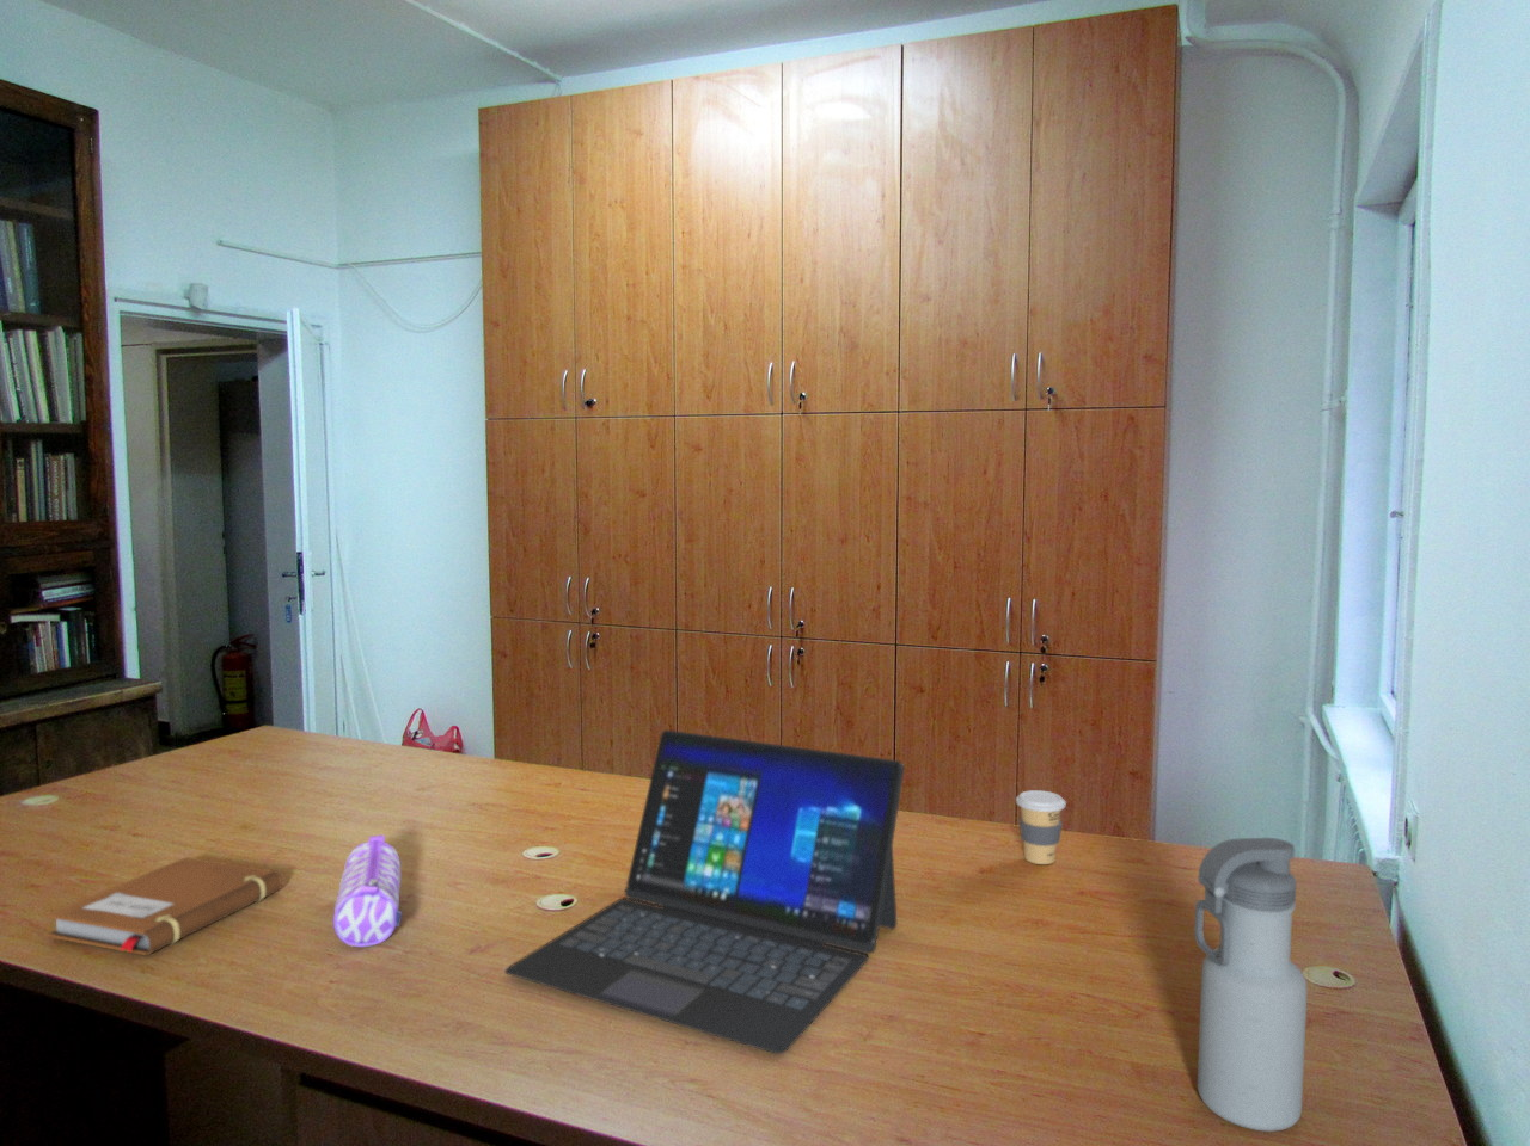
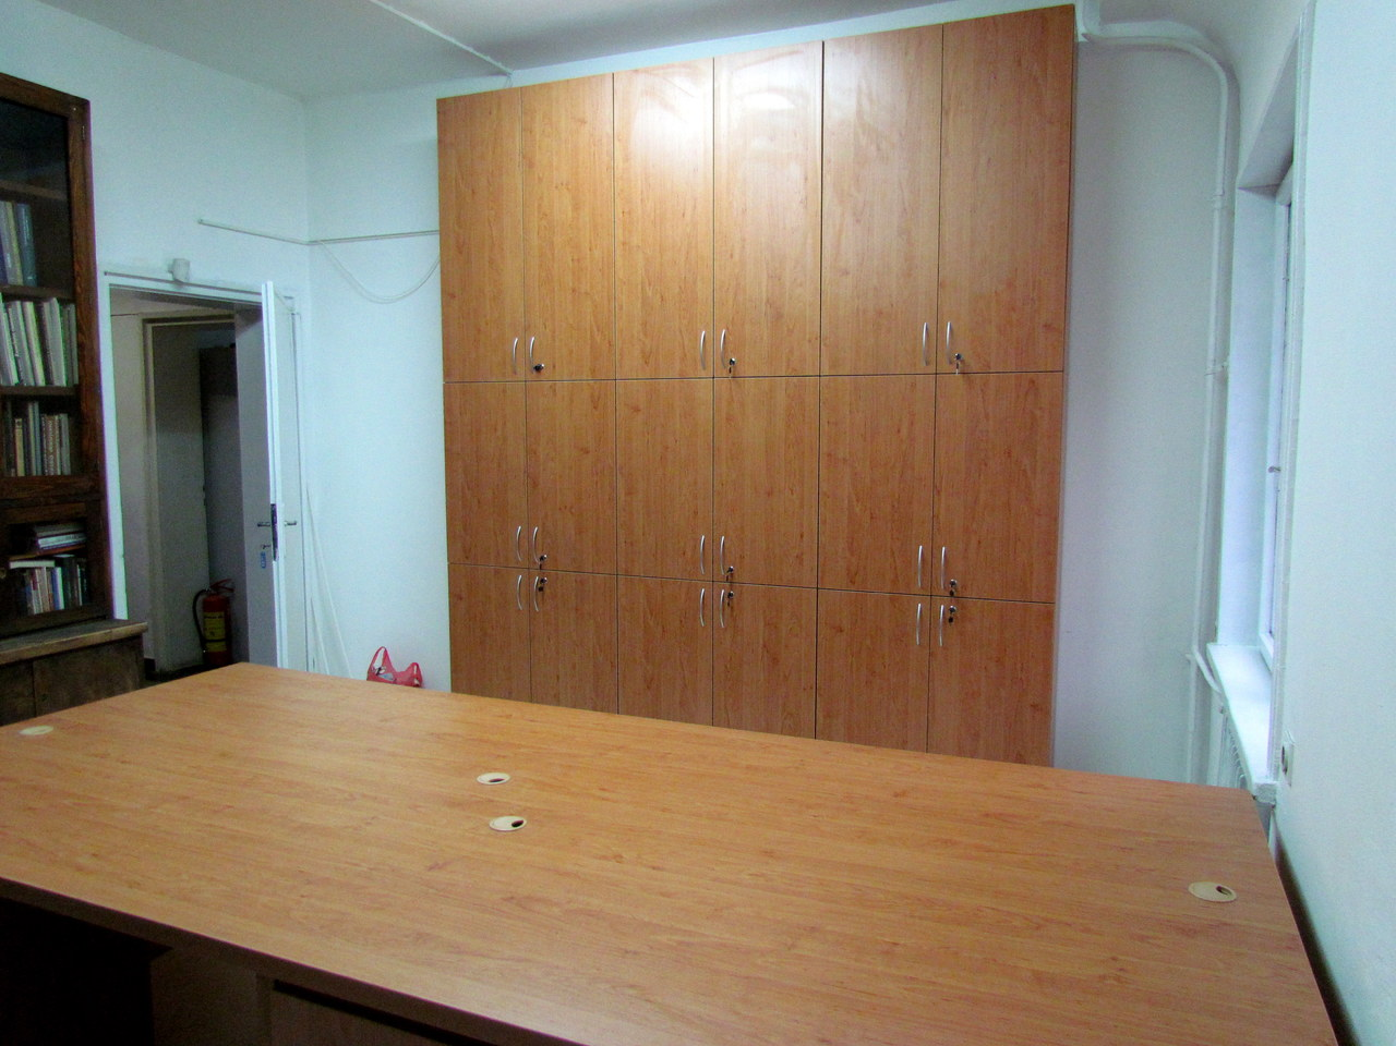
- notebook [46,856,283,956]
- water bottle [1193,837,1308,1133]
- laptop [504,728,906,1056]
- coffee cup [1014,788,1067,866]
- pencil case [333,834,402,947]
